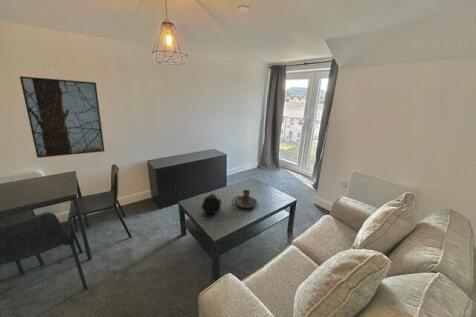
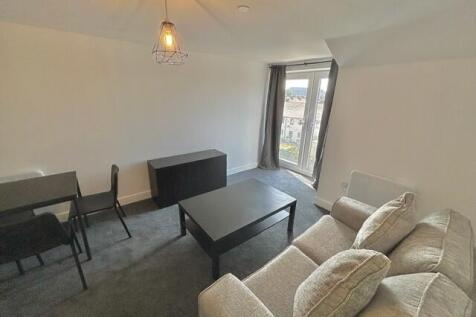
- decorative tray [200,193,223,216]
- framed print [19,75,105,159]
- candle holder [231,189,258,209]
